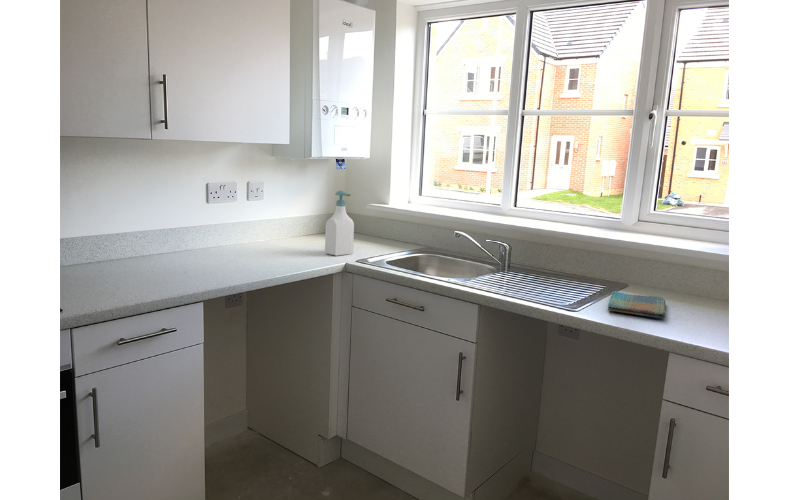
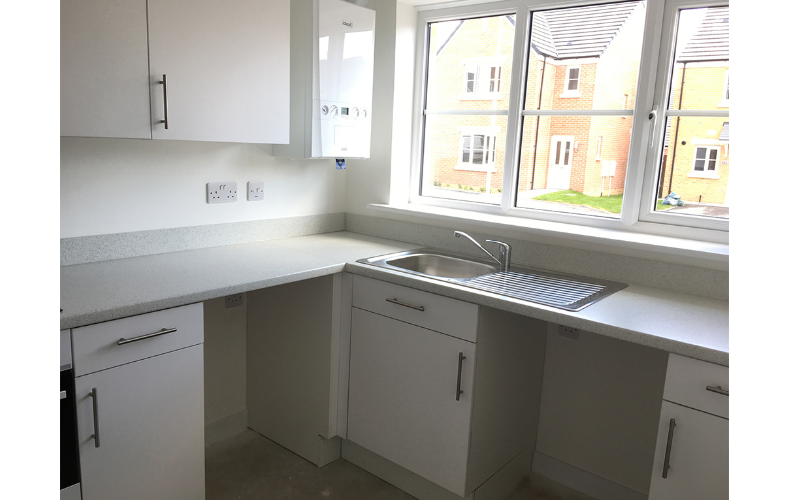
- soap bottle [324,190,355,257]
- dish towel [607,290,666,320]
